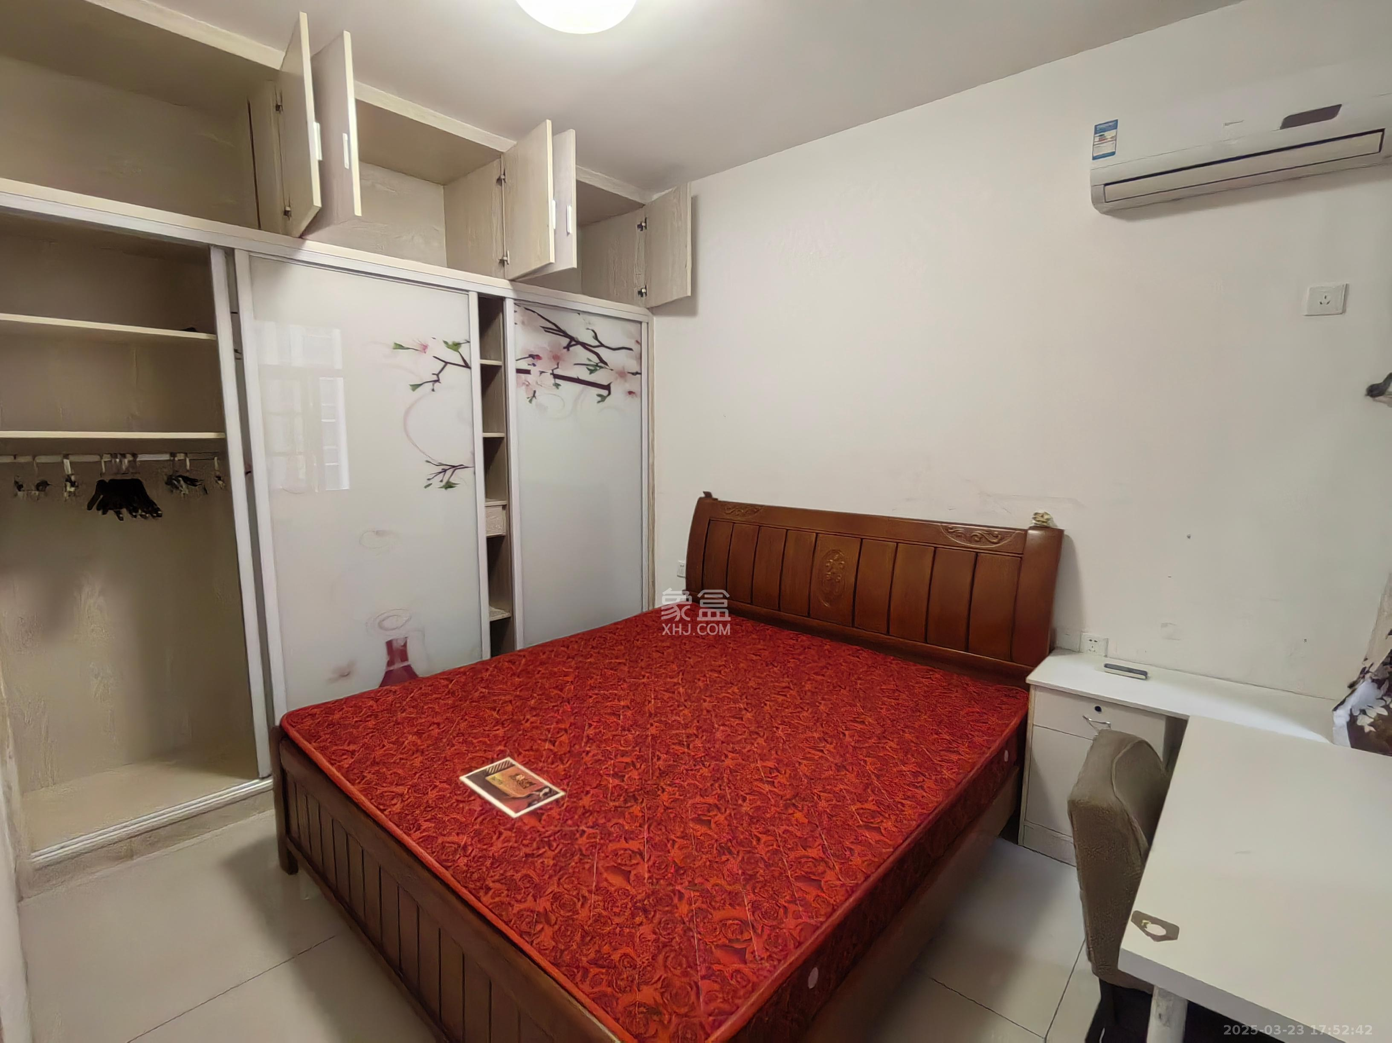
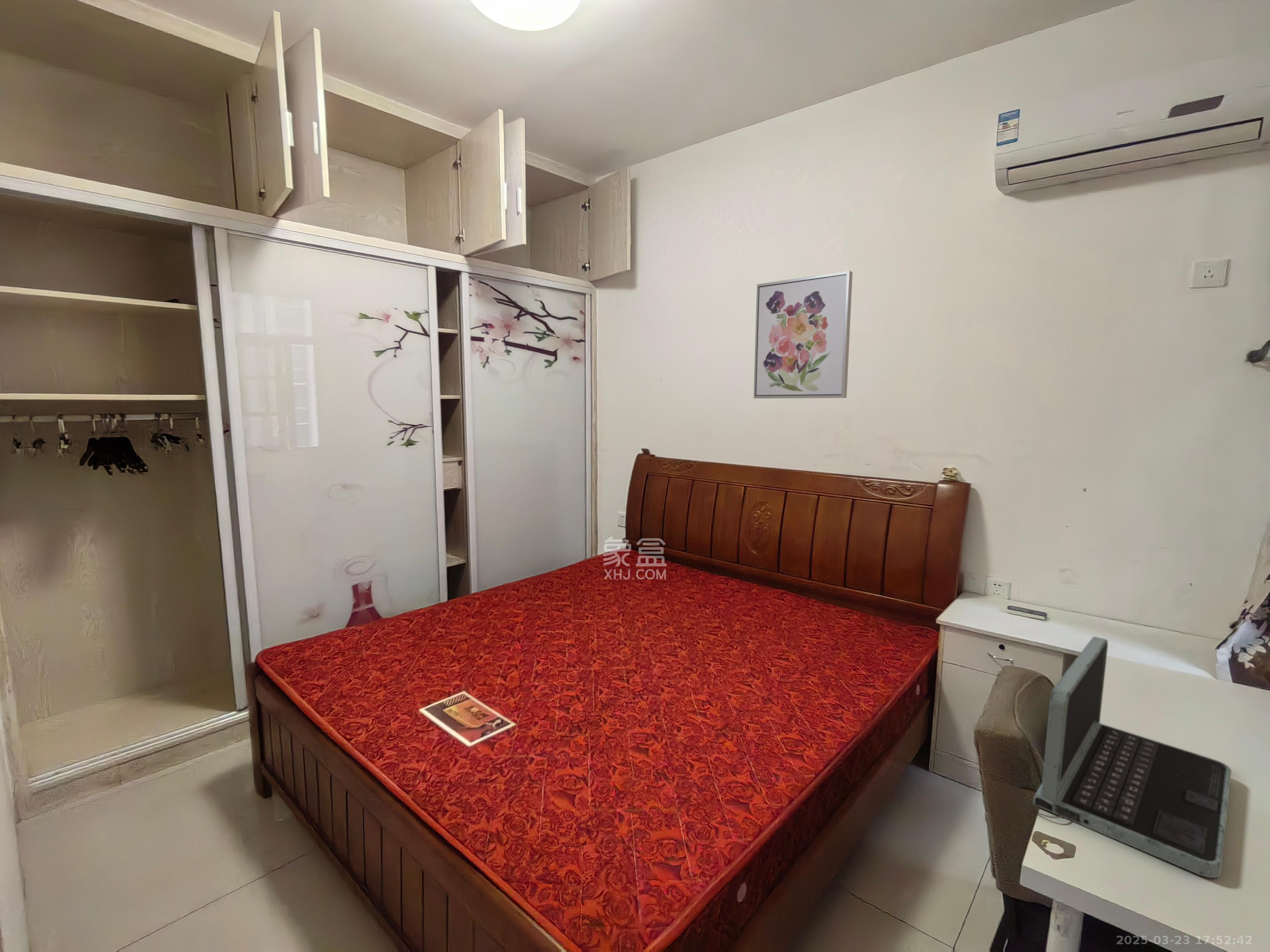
+ laptop [1014,636,1231,878]
+ wall art [753,270,853,399]
